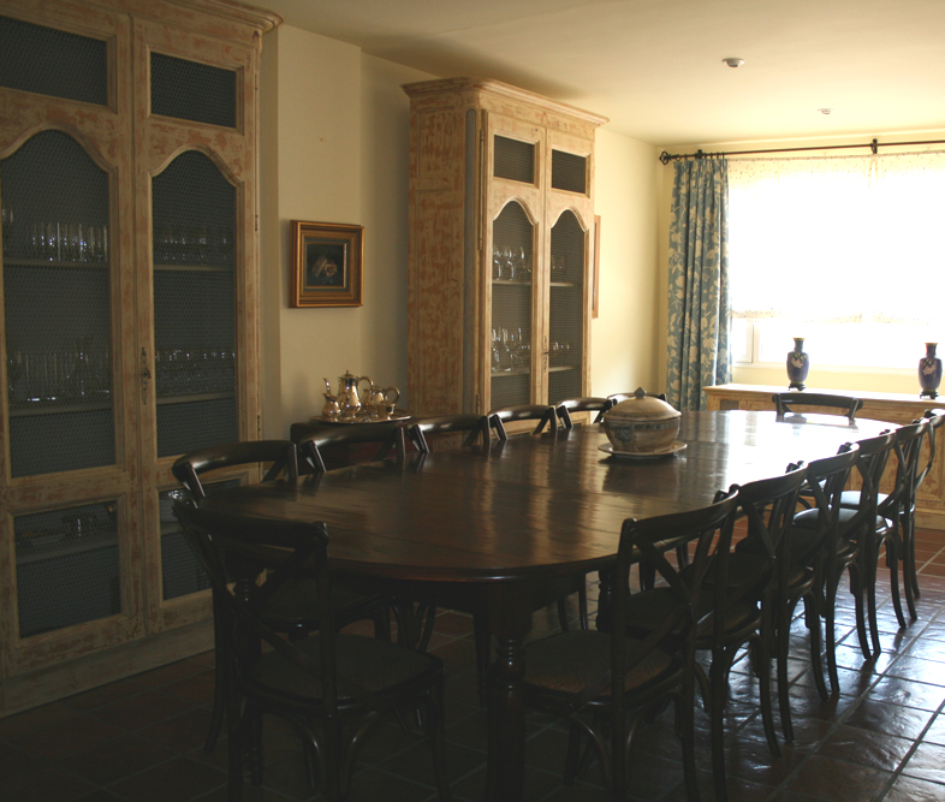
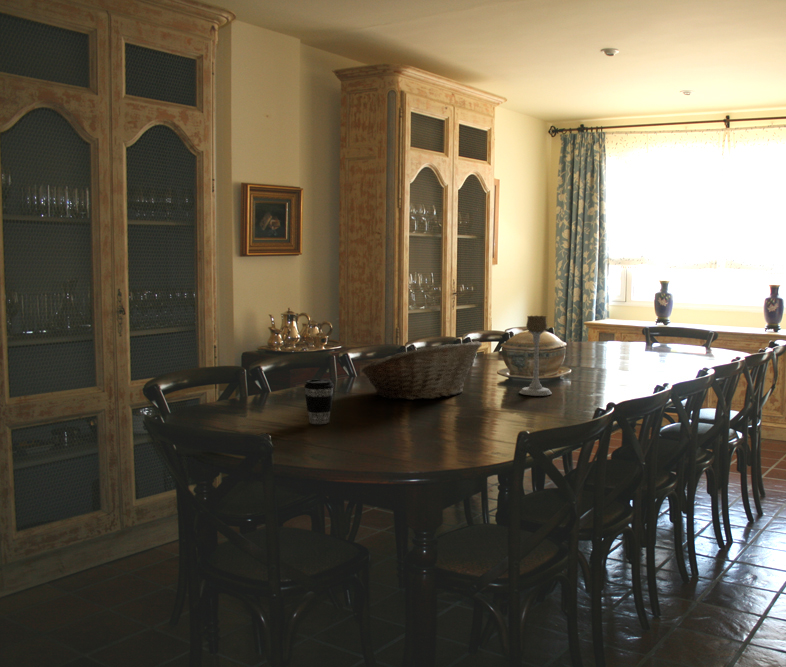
+ fruit basket [360,340,483,401]
+ candle holder [518,315,553,397]
+ coffee cup [303,378,335,425]
